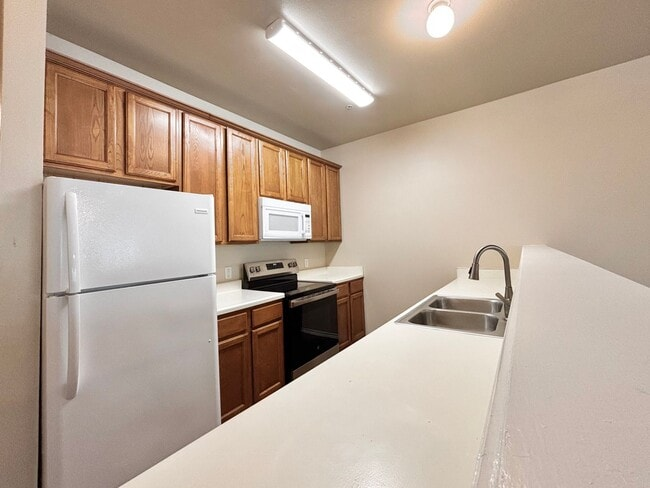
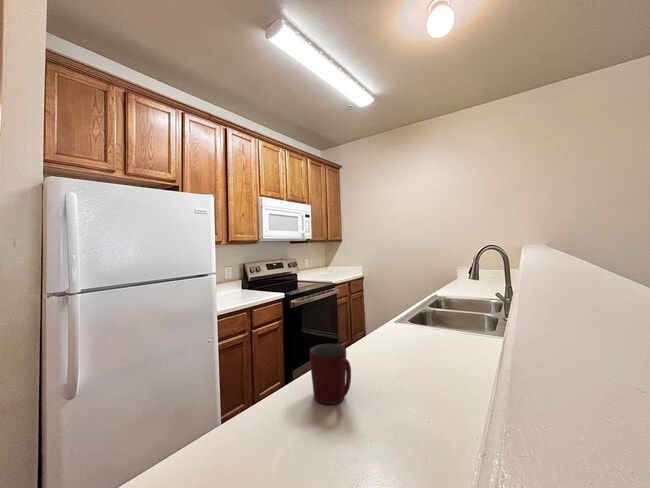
+ mug [309,343,352,405]
